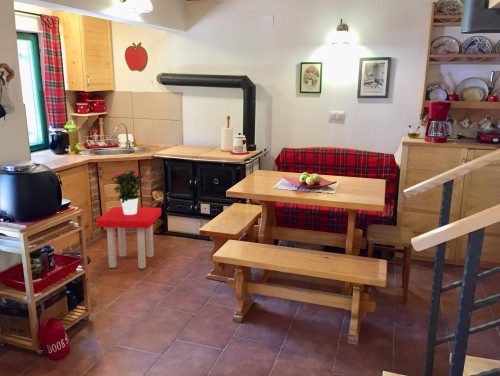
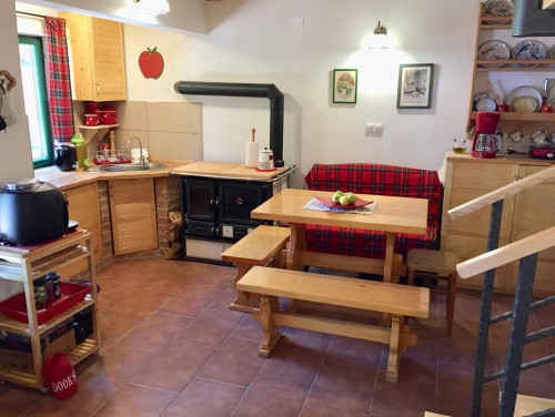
- potted flower [110,167,145,215]
- stool [95,206,162,270]
